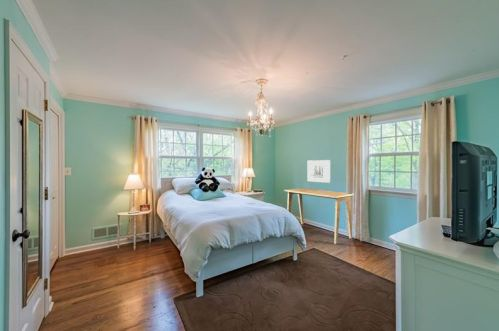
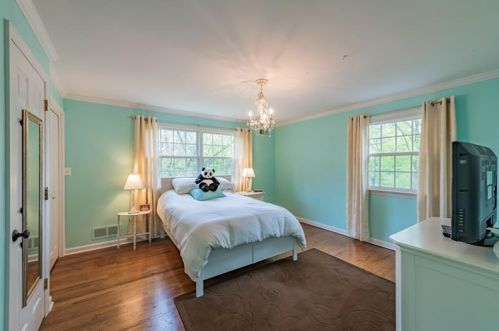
- wall art [306,159,331,184]
- console table [283,187,354,245]
